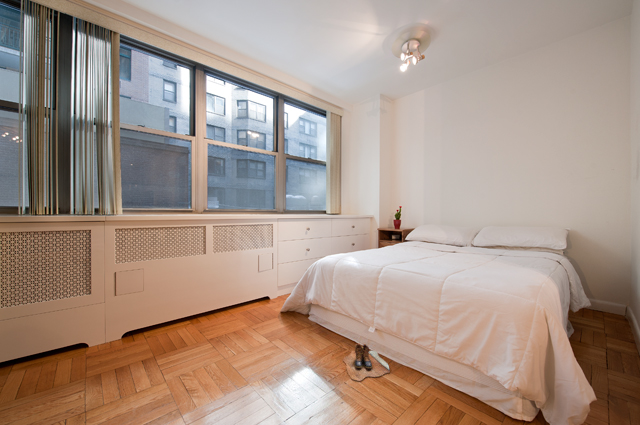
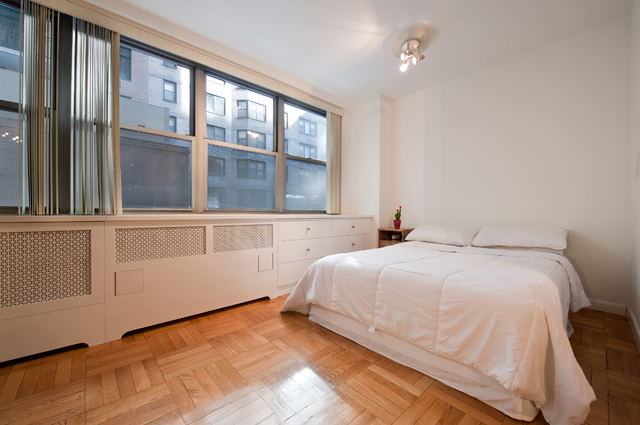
- boots [342,342,391,382]
